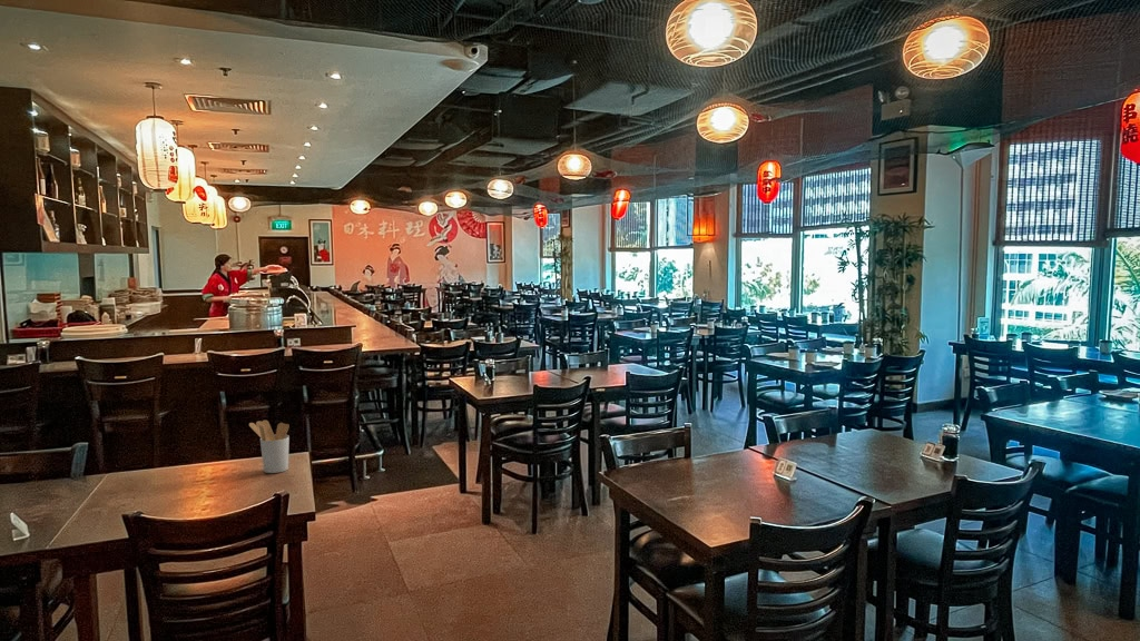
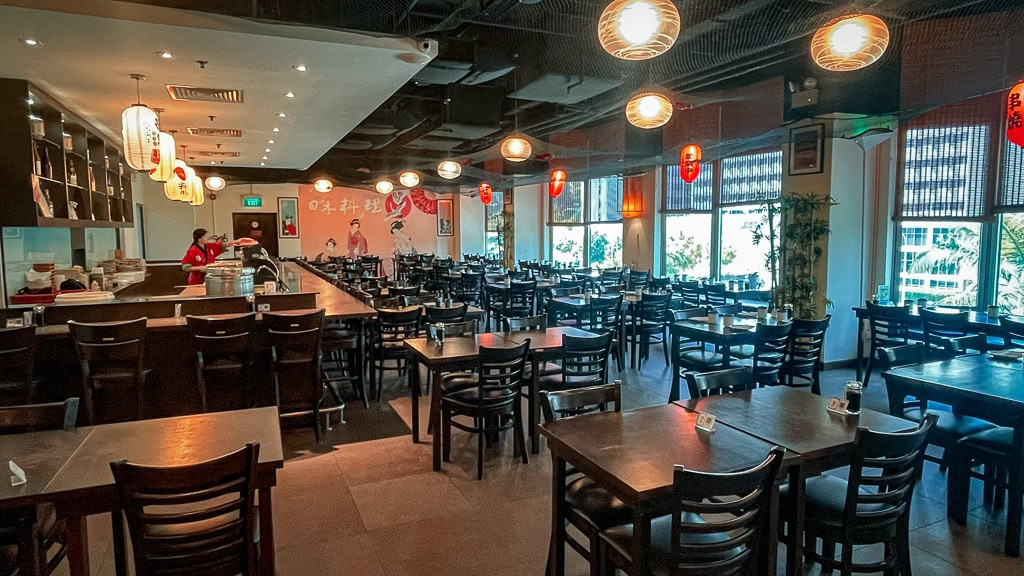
- utensil holder [248,420,291,474]
